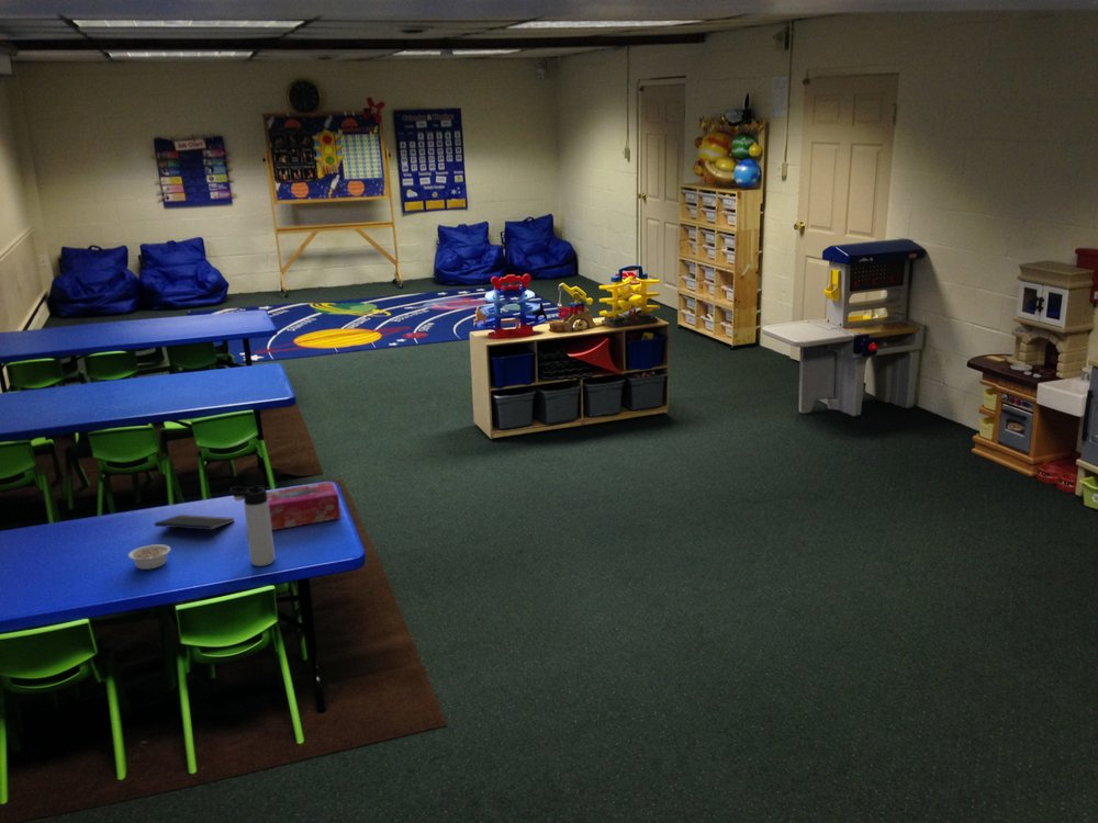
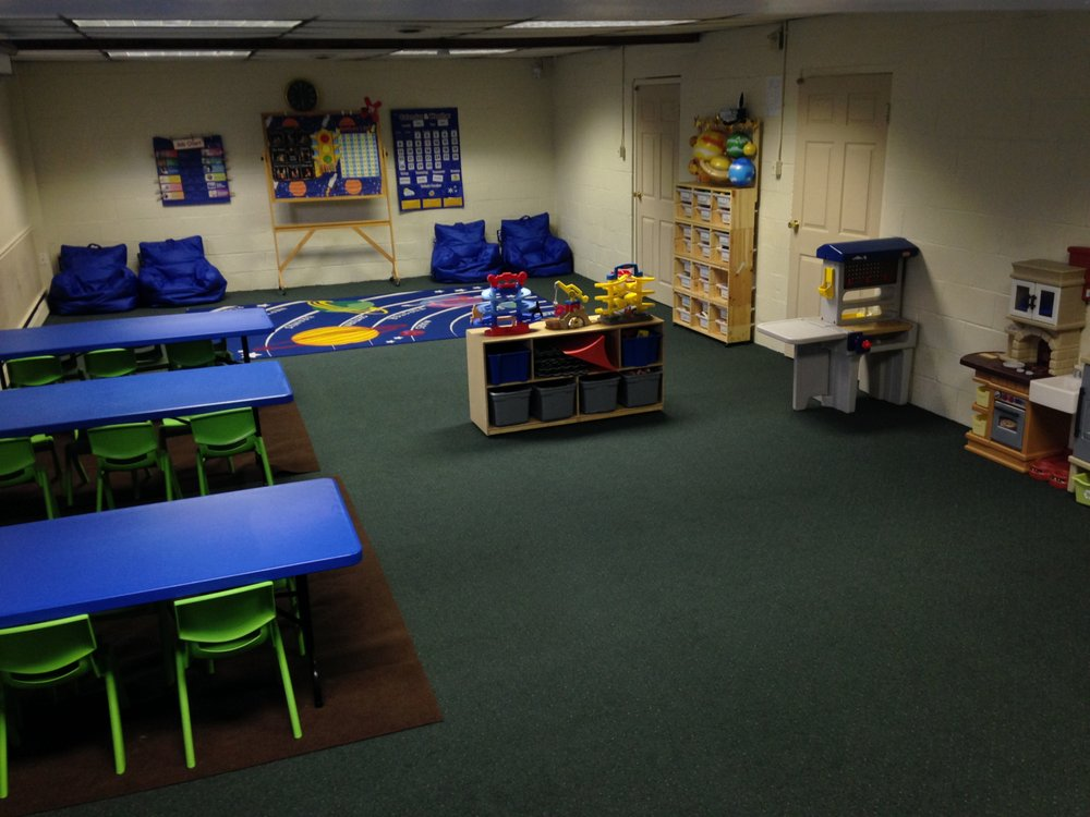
- thermos bottle [228,485,276,567]
- tissue box [267,481,341,531]
- legume [127,543,171,571]
- notepad [154,514,236,539]
